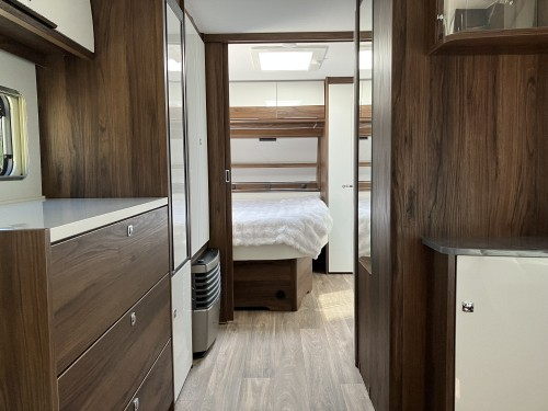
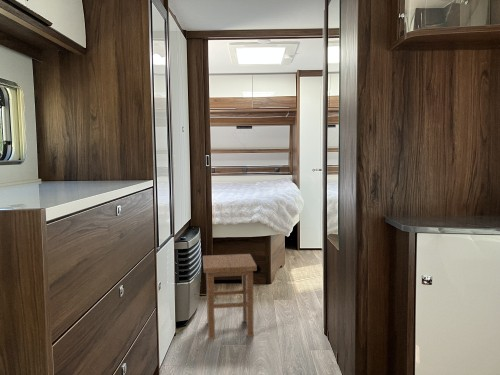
+ stool [202,253,258,340]
